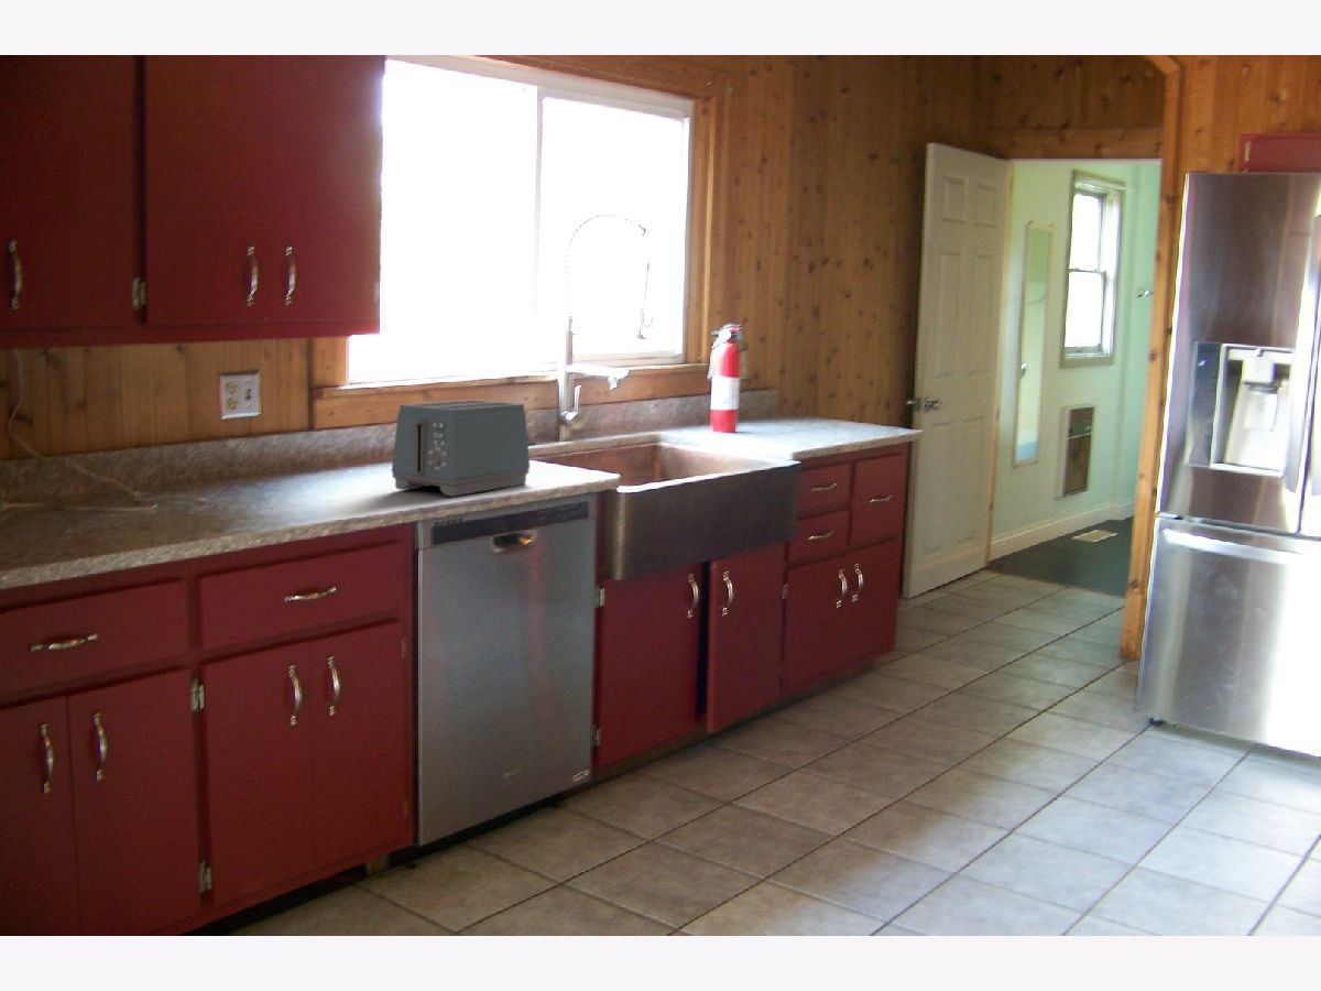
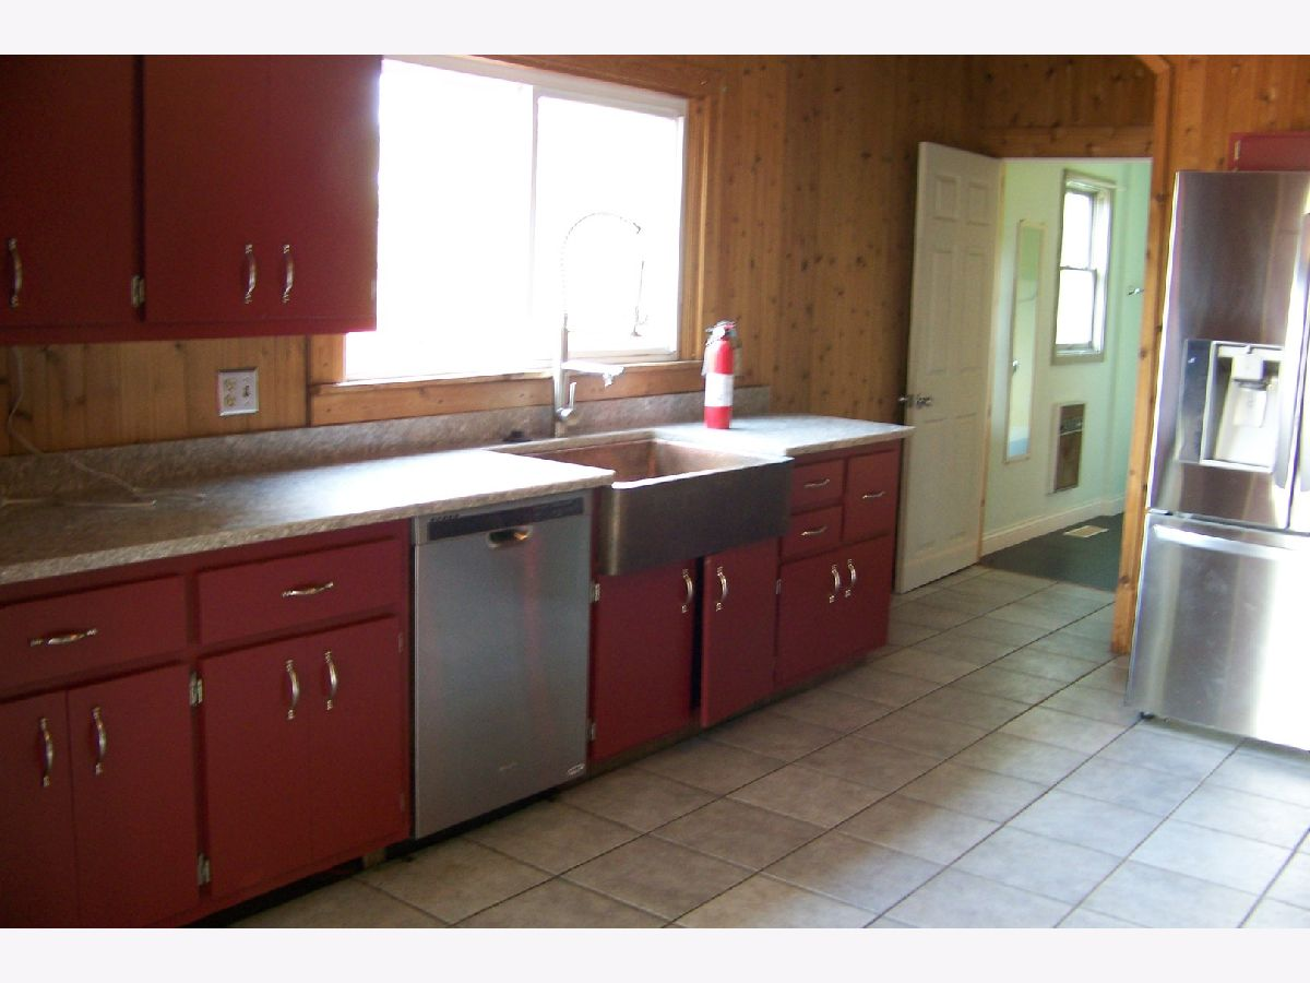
- toaster [391,399,531,498]
